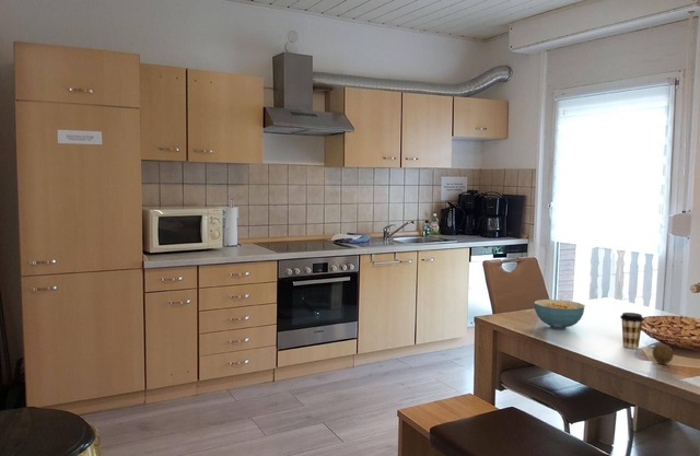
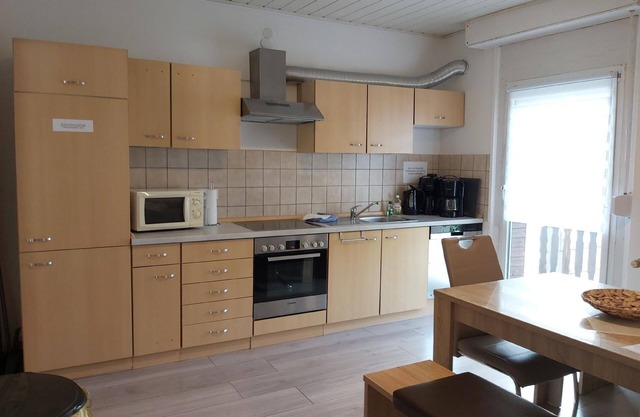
- cereal bowl [534,299,586,330]
- coffee cup [619,312,645,350]
- fruit [651,343,675,364]
